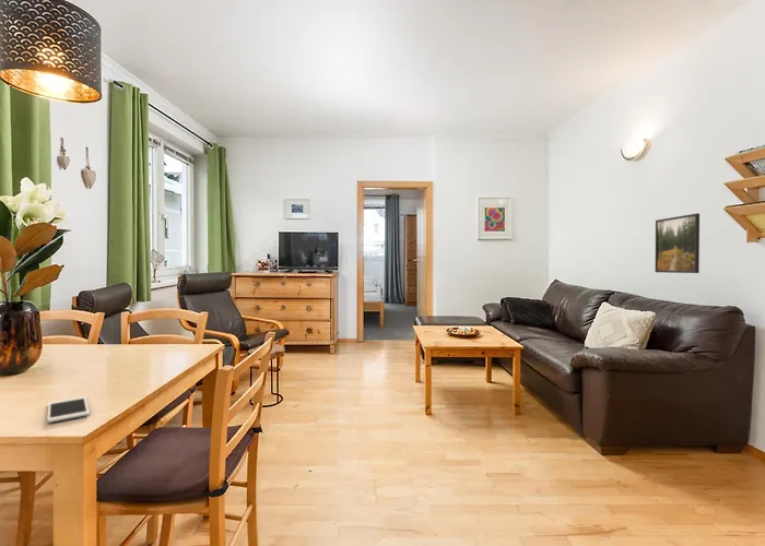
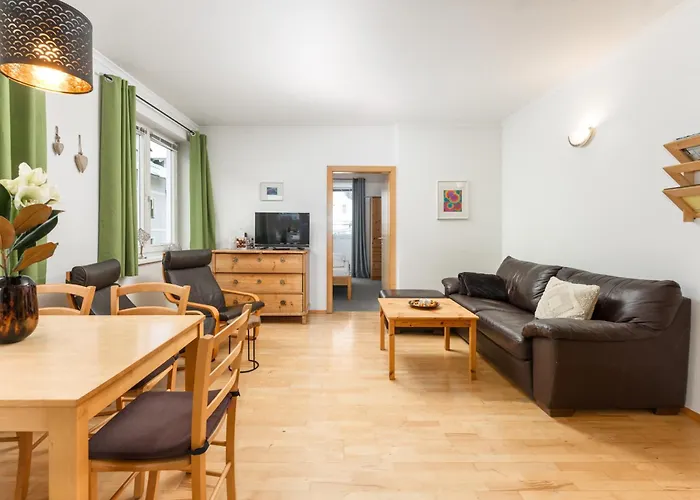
- cell phone [47,395,91,424]
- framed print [655,212,701,274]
